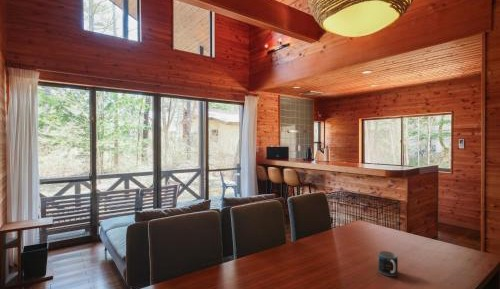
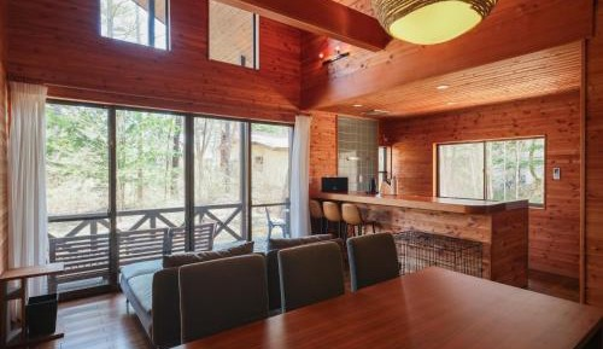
- mug [377,250,399,277]
